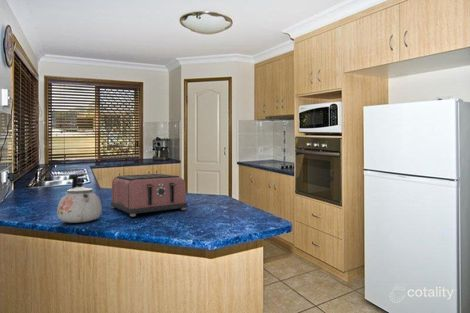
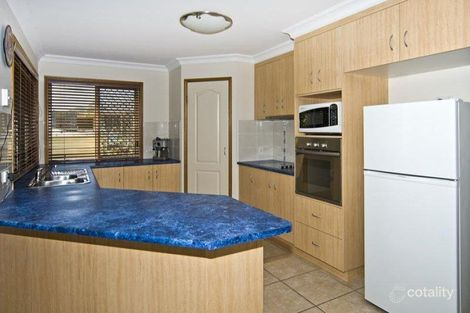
- toaster [110,173,188,217]
- kettle [56,173,103,224]
